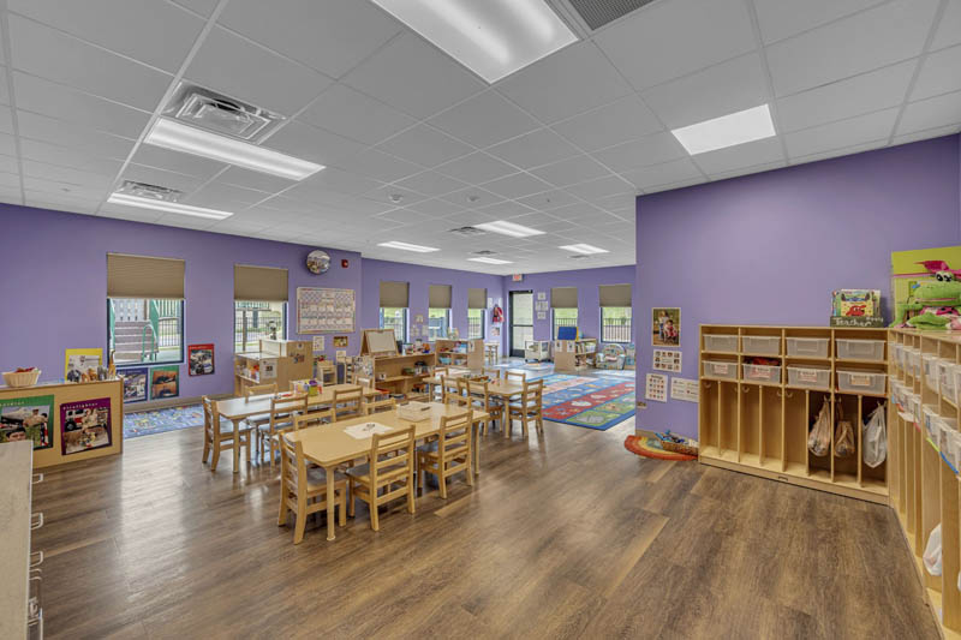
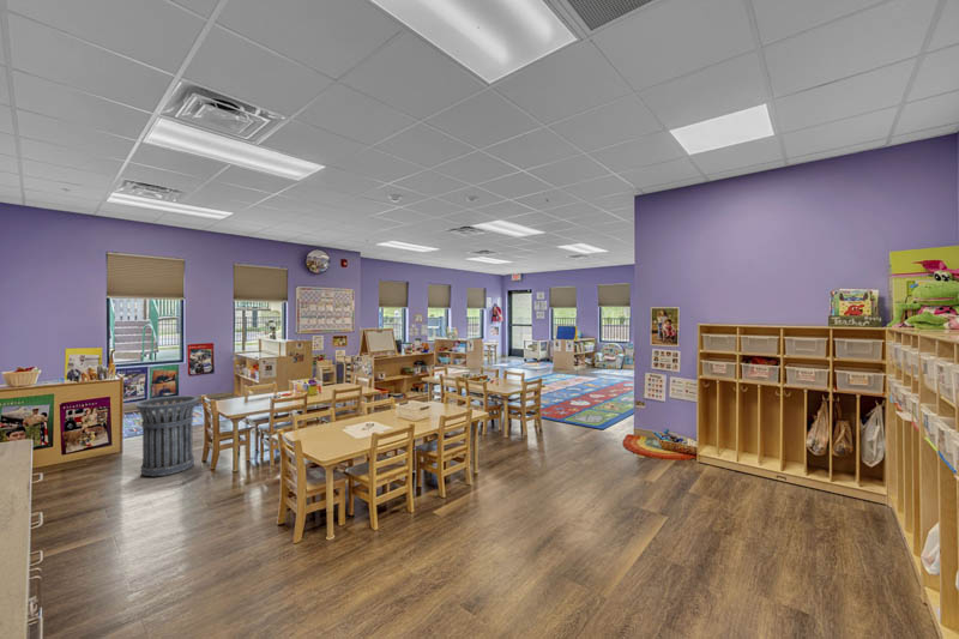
+ trash can [134,394,200,478]
